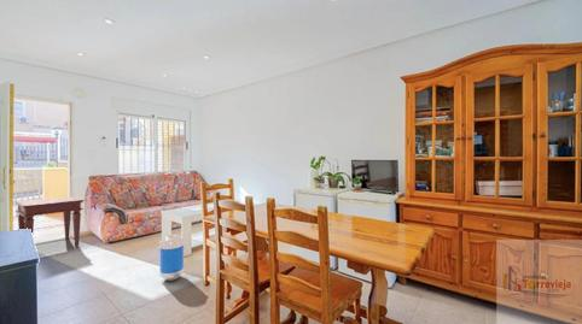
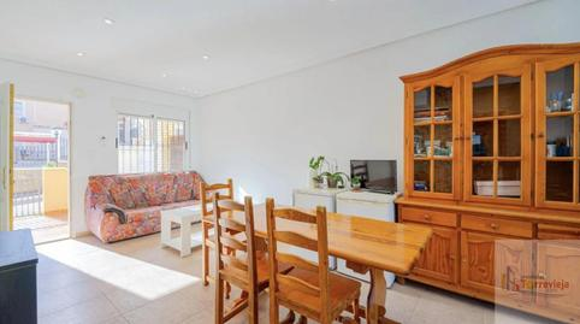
- trash can [158,234,185,282]
- side table [13,195,86,247]
